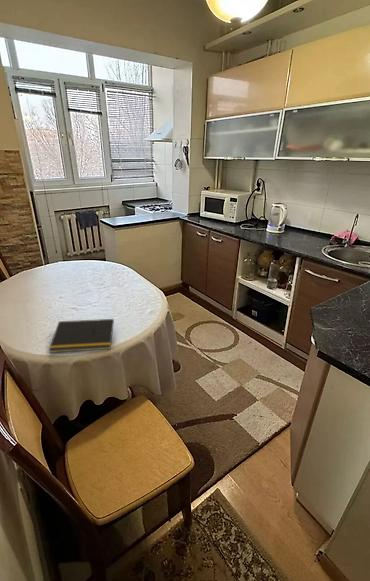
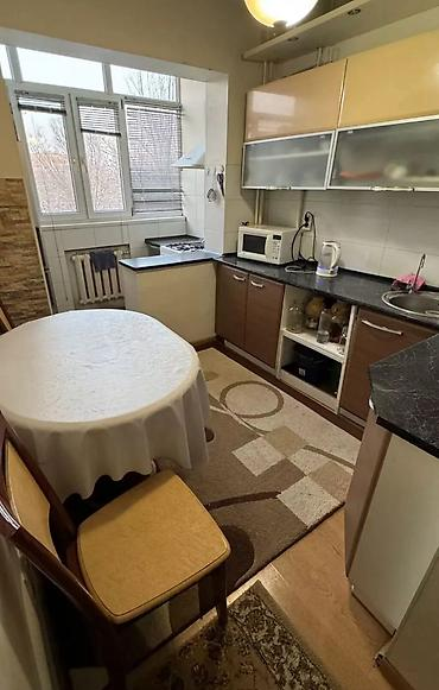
- notepad [48,318,115,354]
